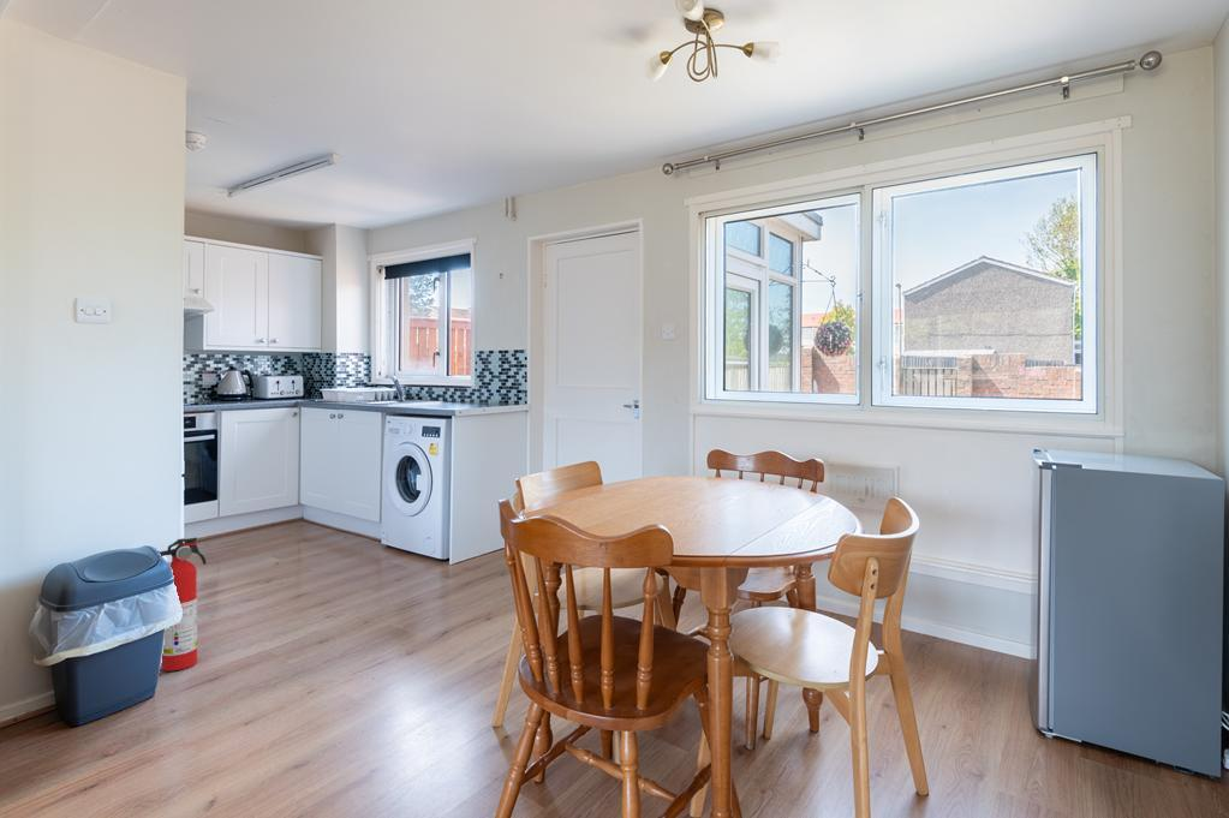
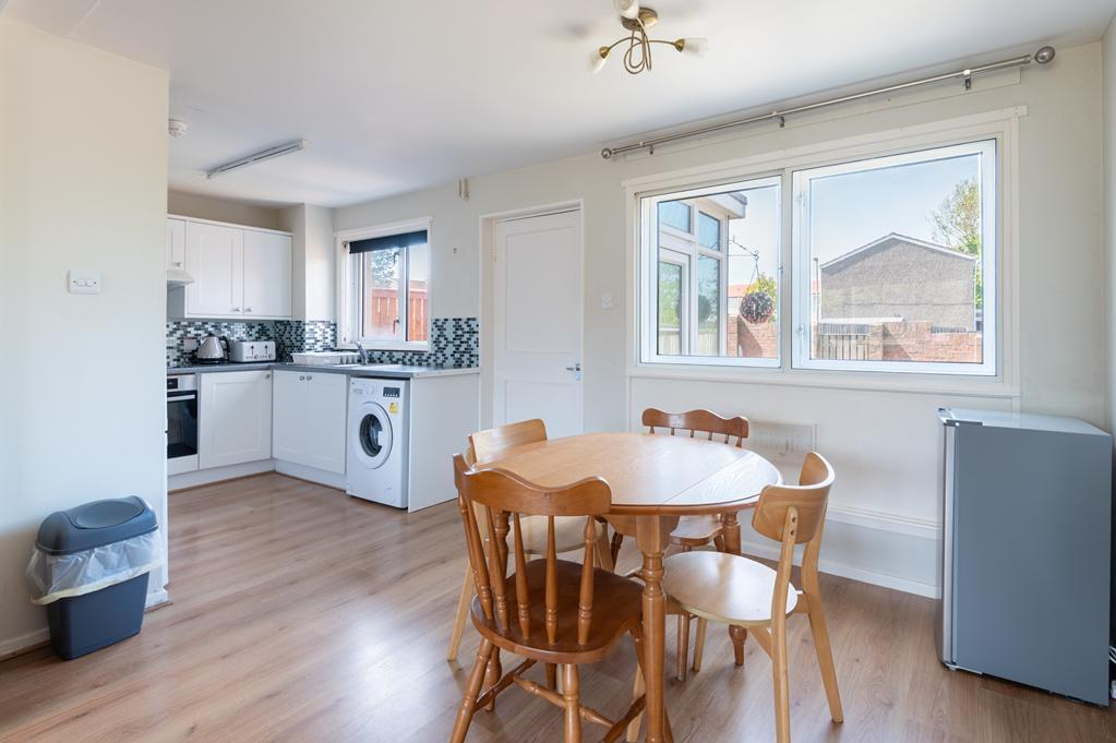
- fire extinguisher [157,536,207,673]
